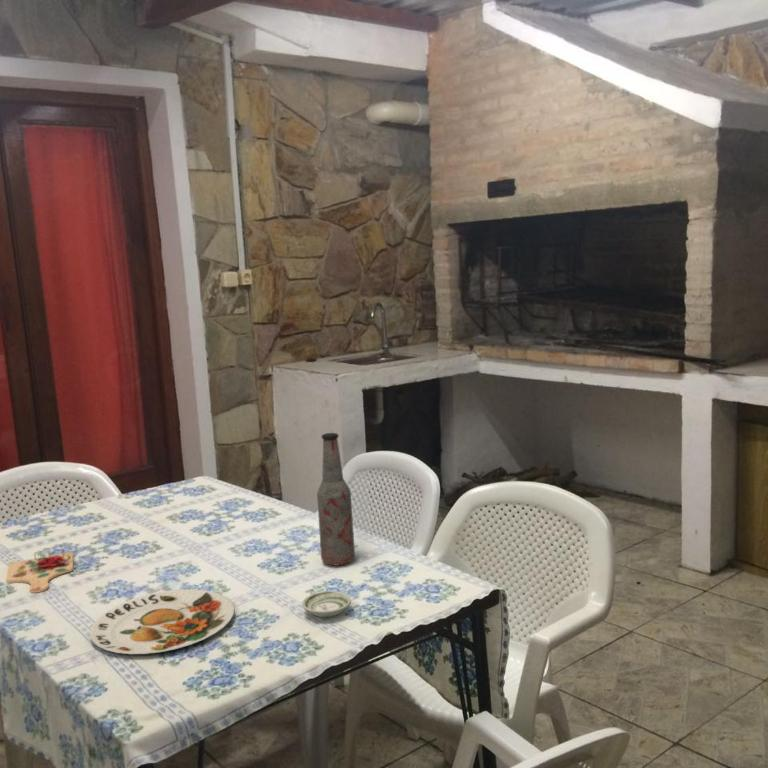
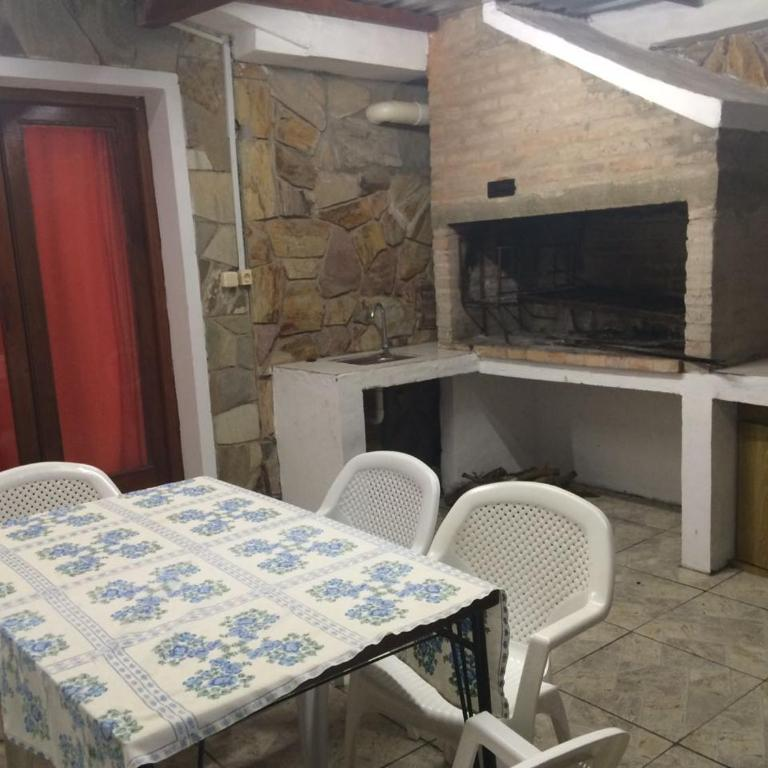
- saucer [301,590,352,619]
- bottle [316,432,356,566]
- cutting board [5,548,74,594]
- plate [89,588,235,655]
